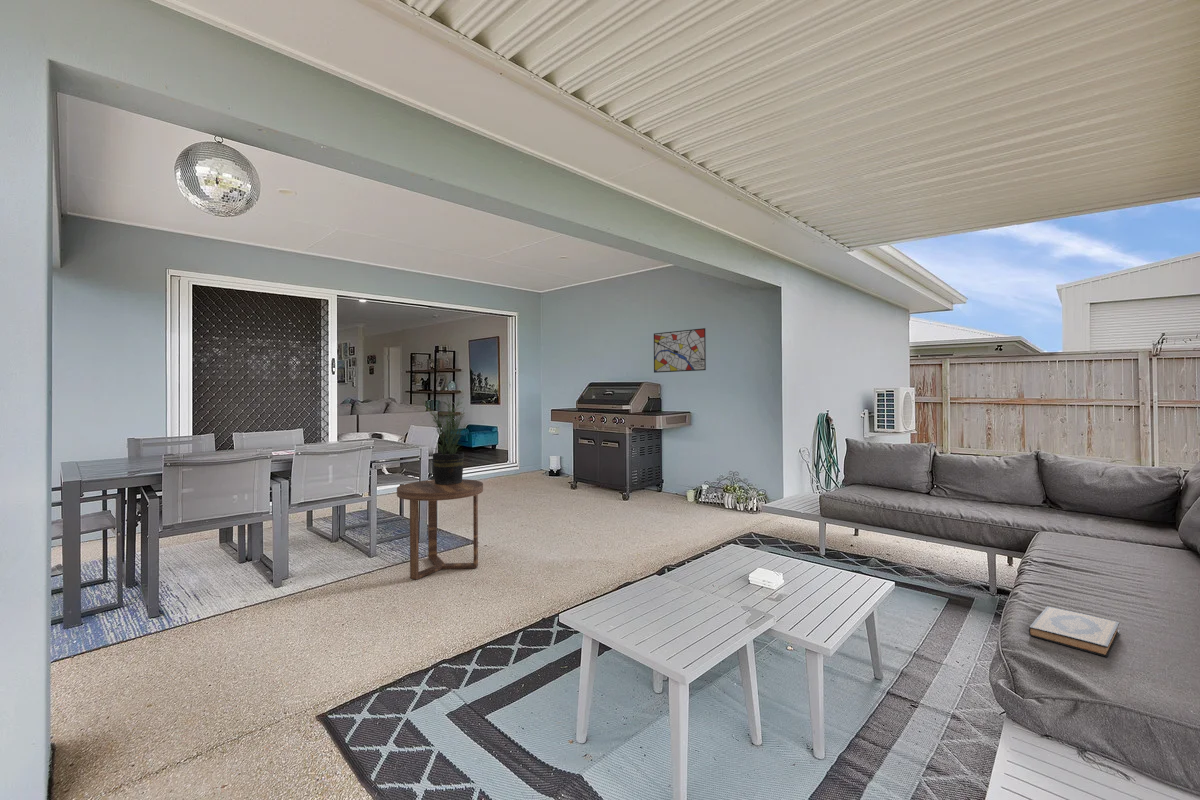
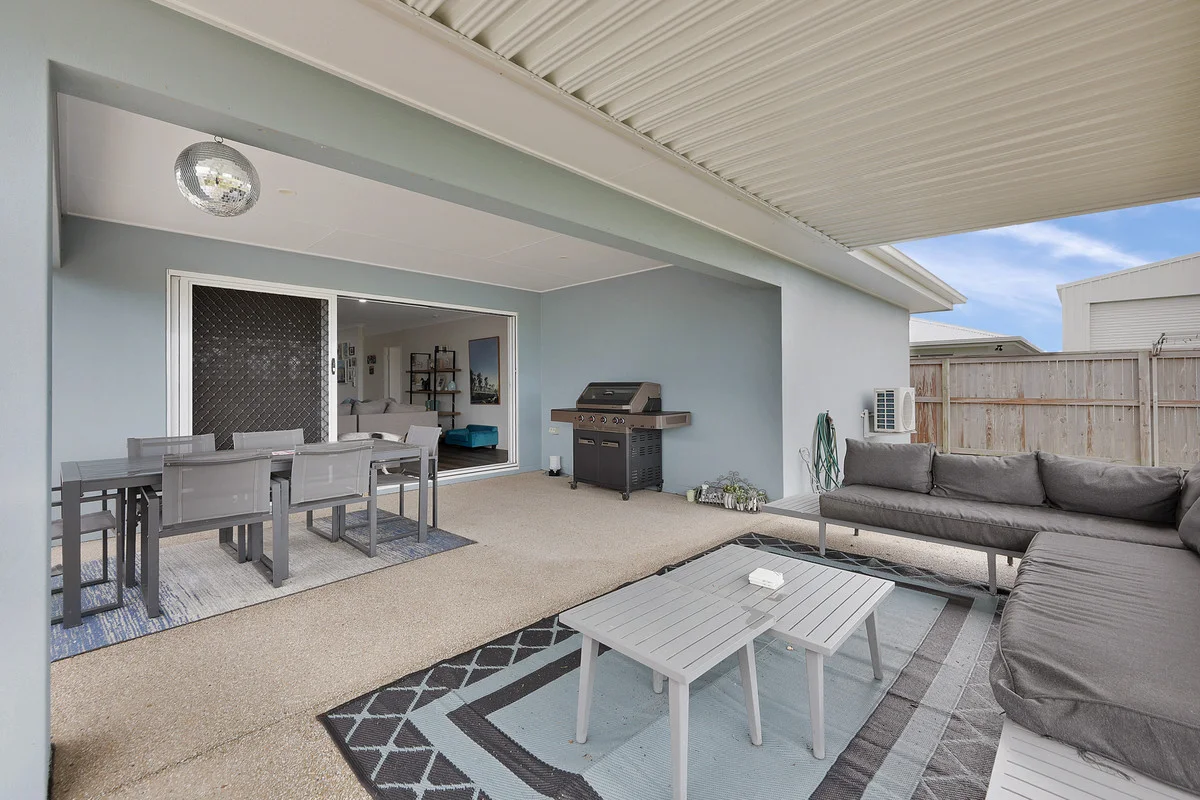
- side table [396,478,484,580]
- wall art [653,327,707,374]
- hardback book [1028,605,1121,658]
- potted plant [418,396,471,485]
